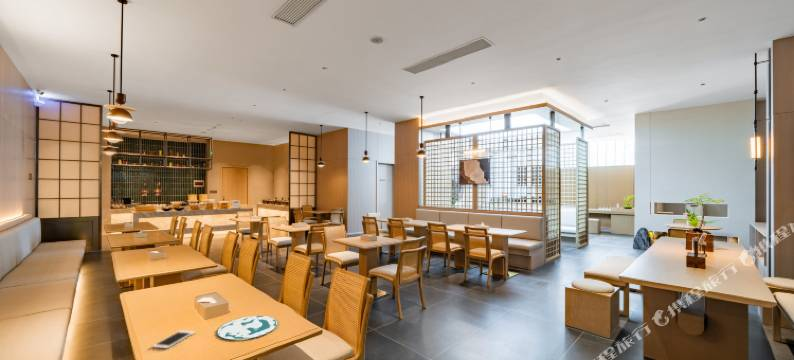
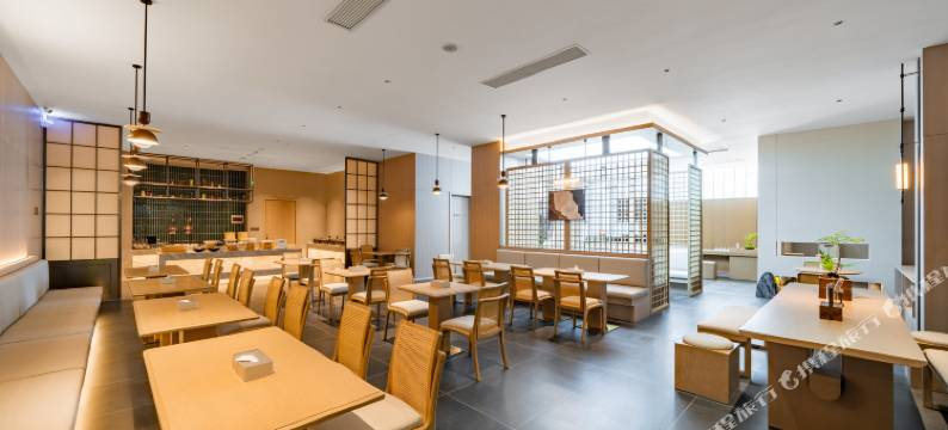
- cell phone [151,329,196,350]
- plate [216,315,279,341]
